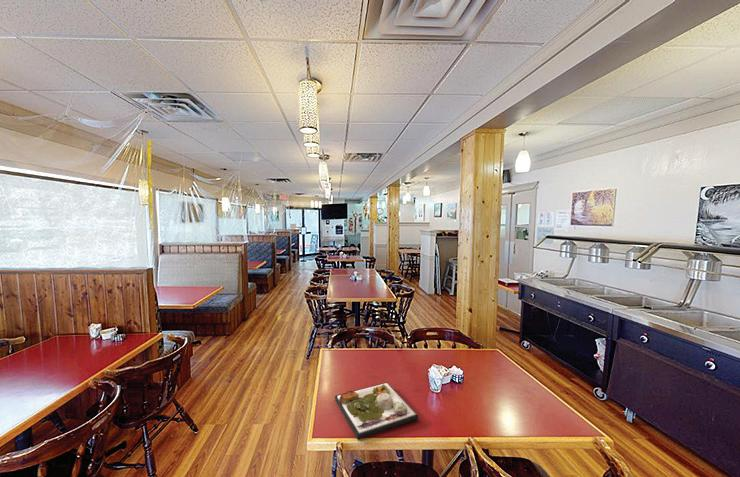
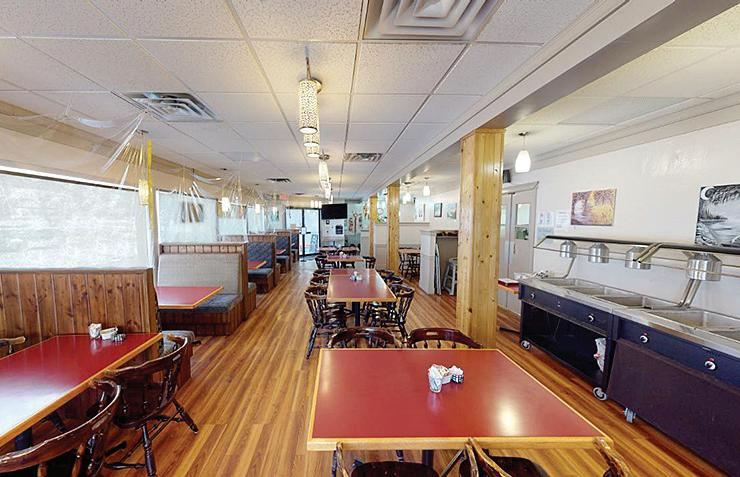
- dinner plate [334,381,419,440]
